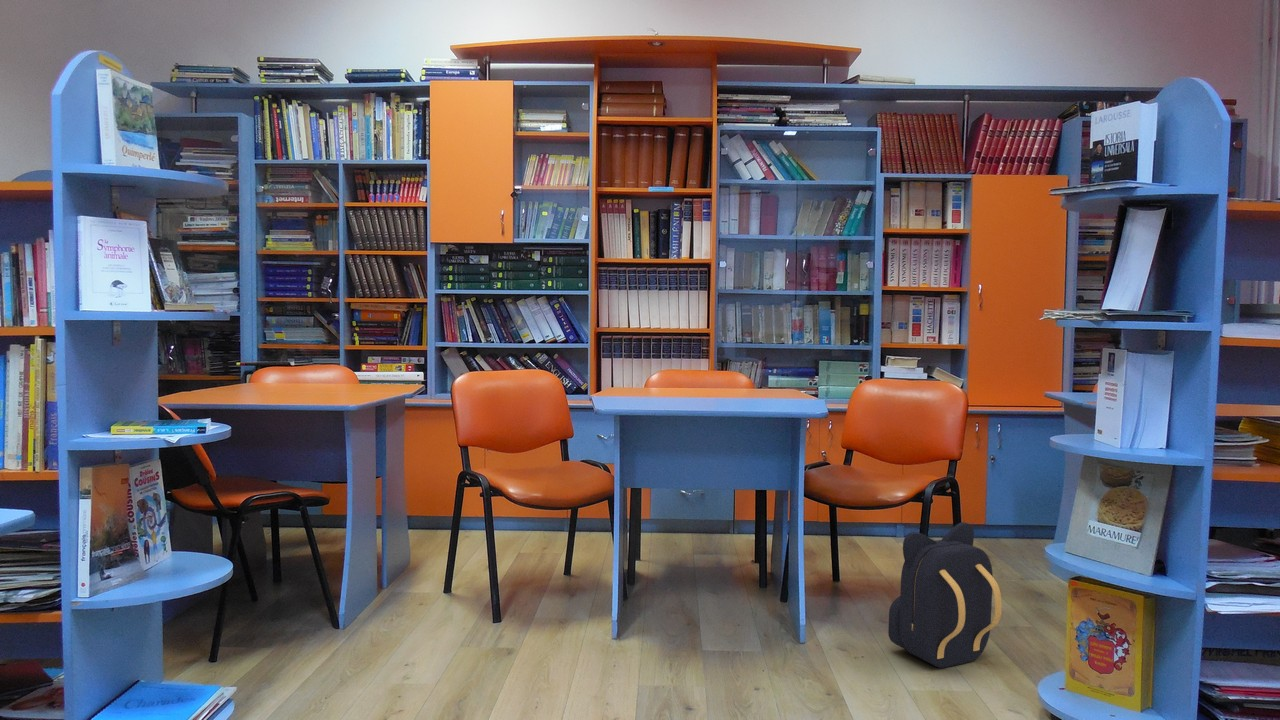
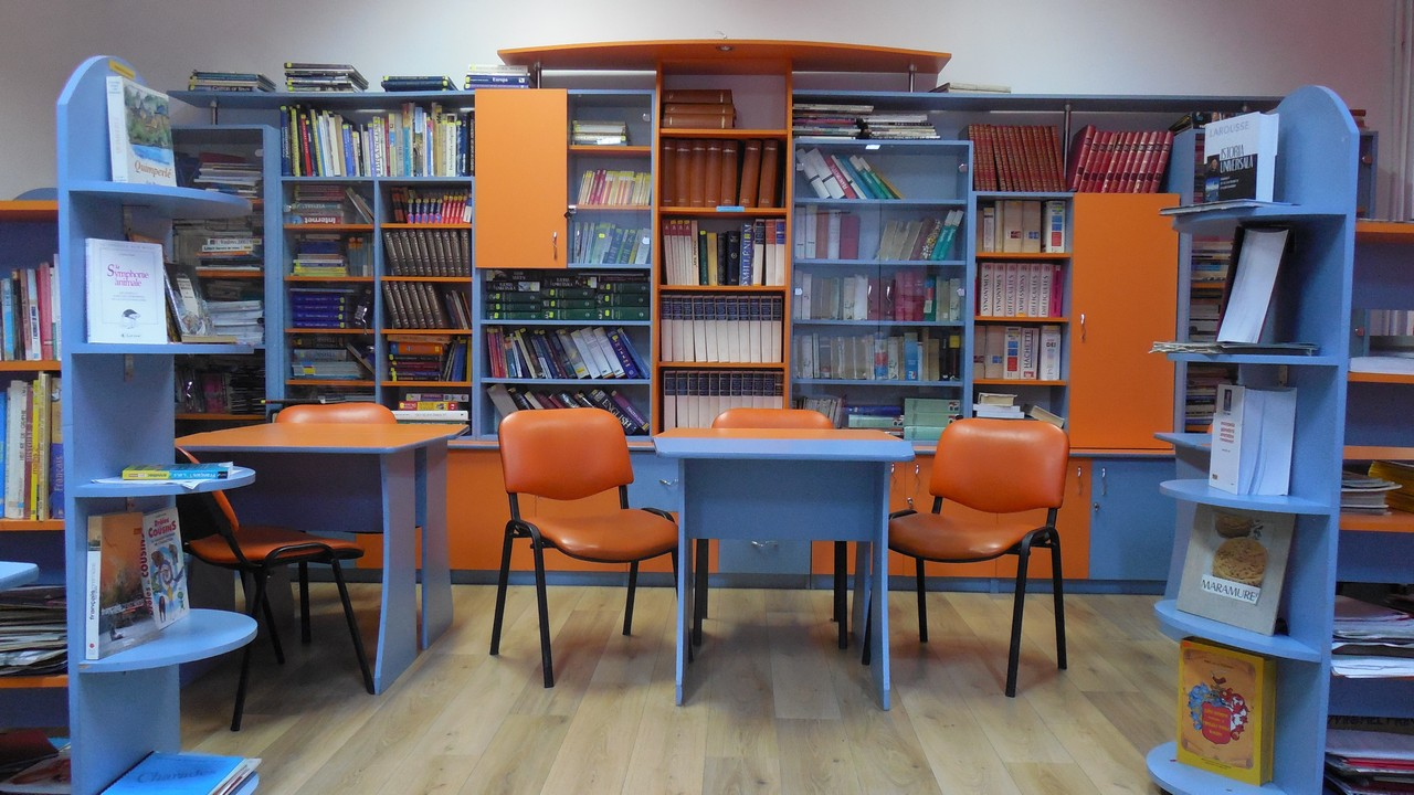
- backpack [887,521,1003,669]
